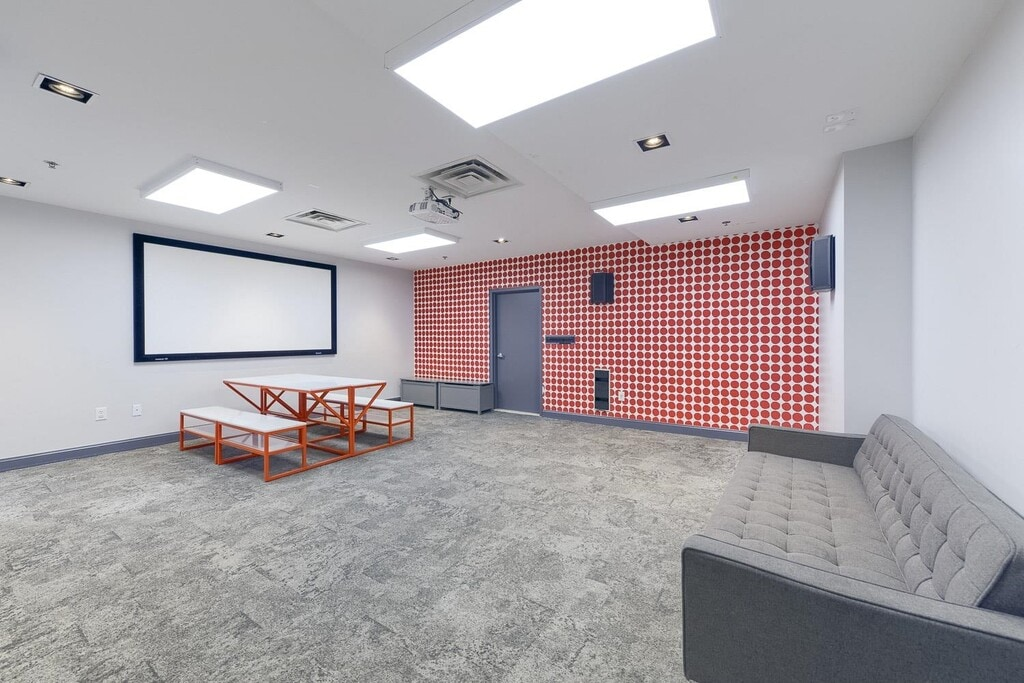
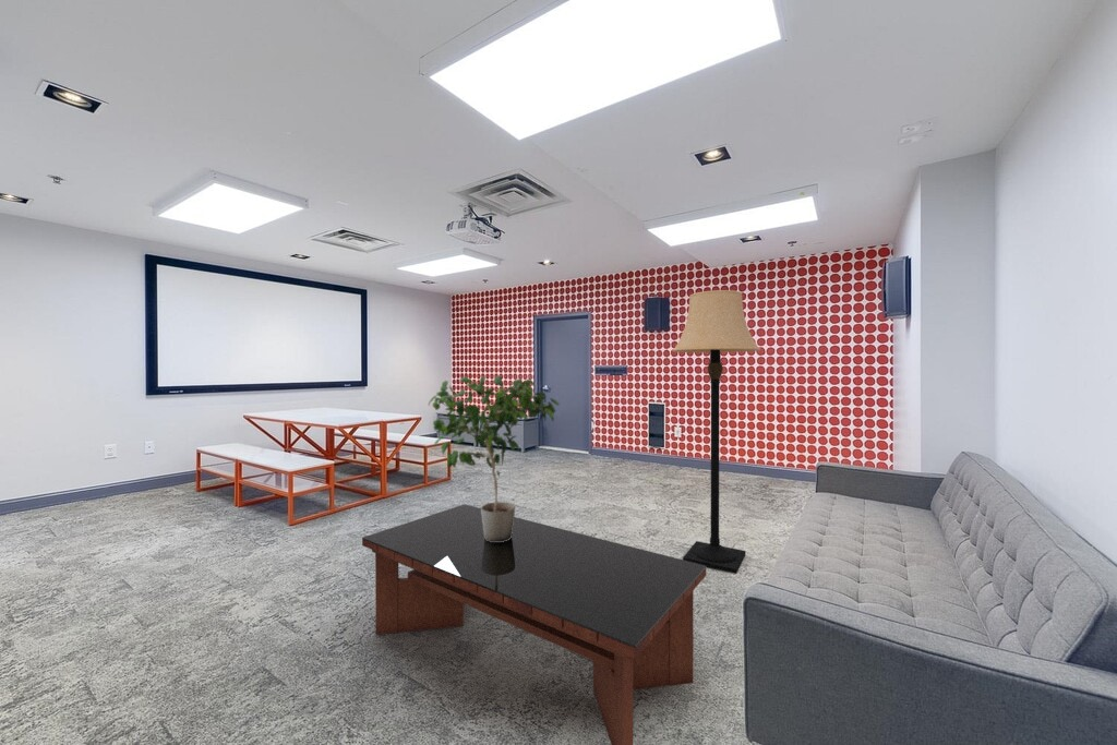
+ potted plant [428,374,561,542]
+ coffee table [361,503,707,745]
+ lamp [671,289,761,575]
